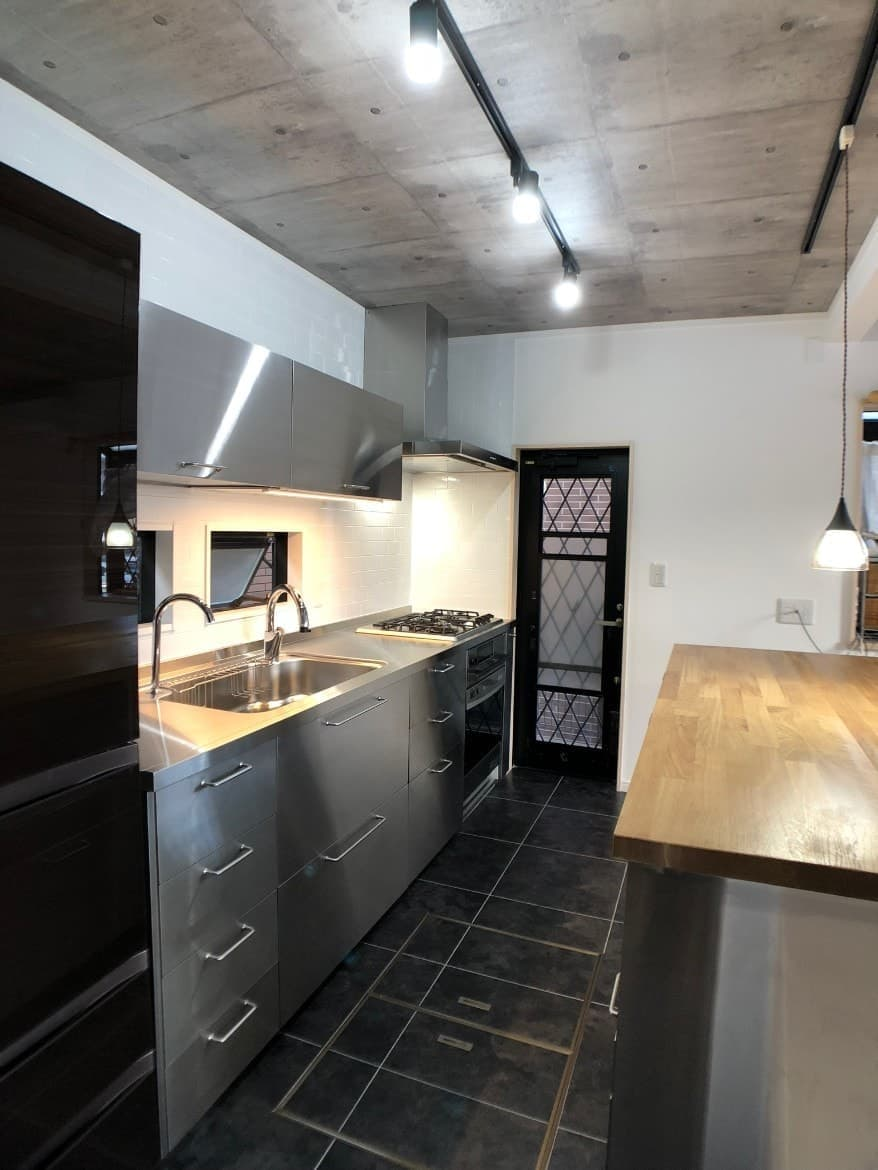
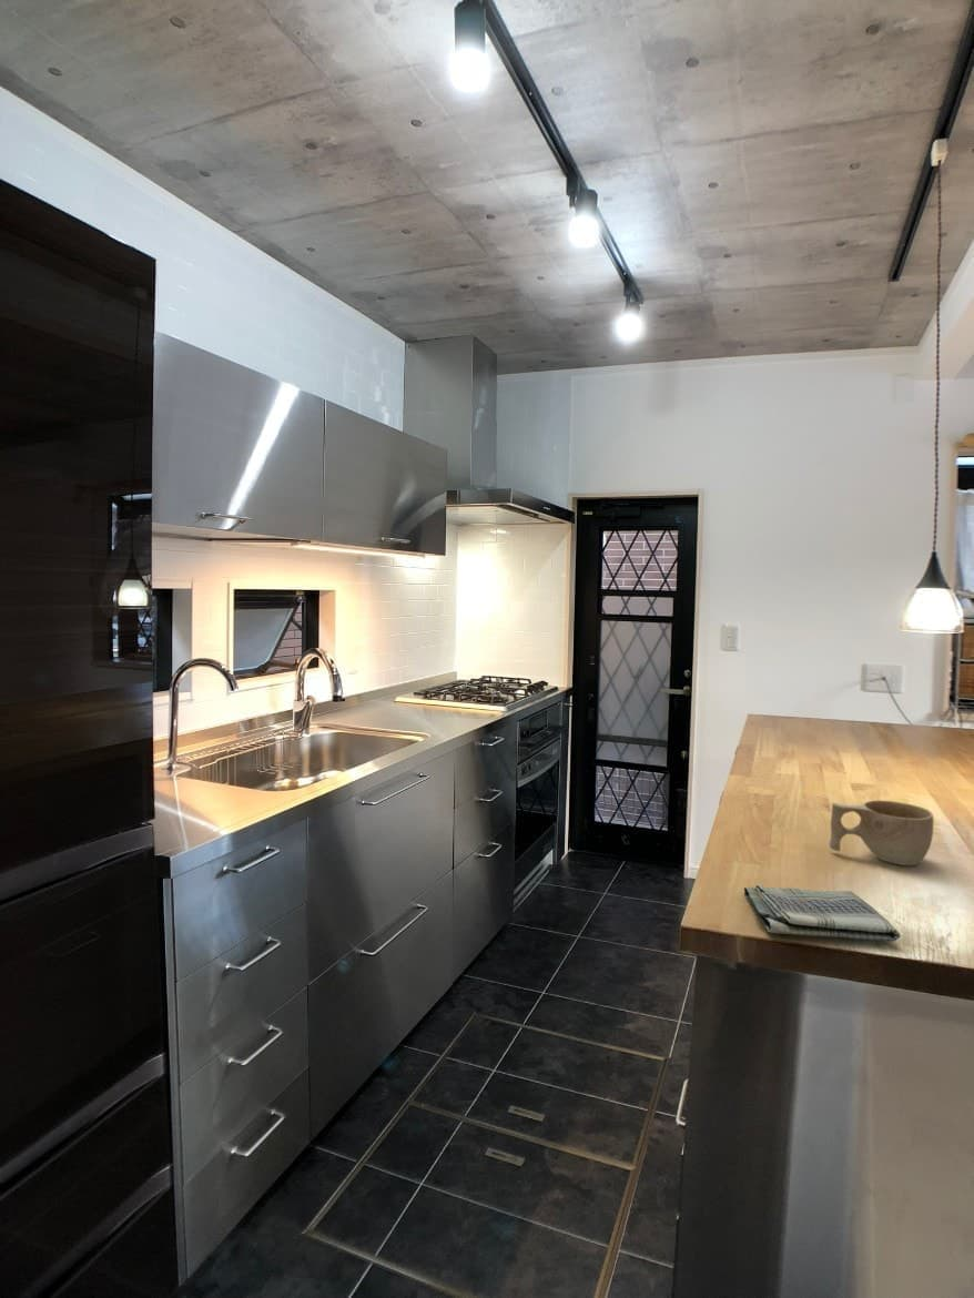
+ dish towel [743,884,902,942]
+ cup [829,799,935,866]
